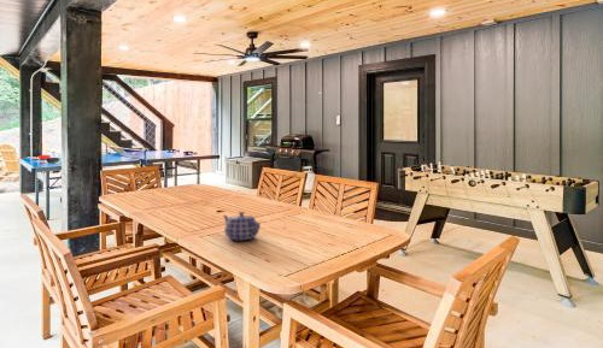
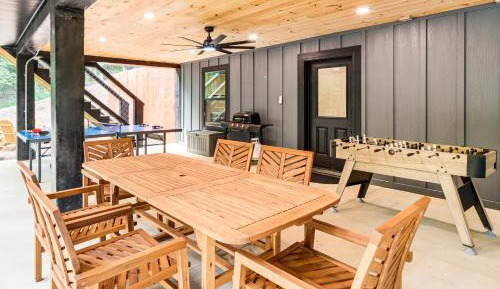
- teapot [222,211,262,241]
